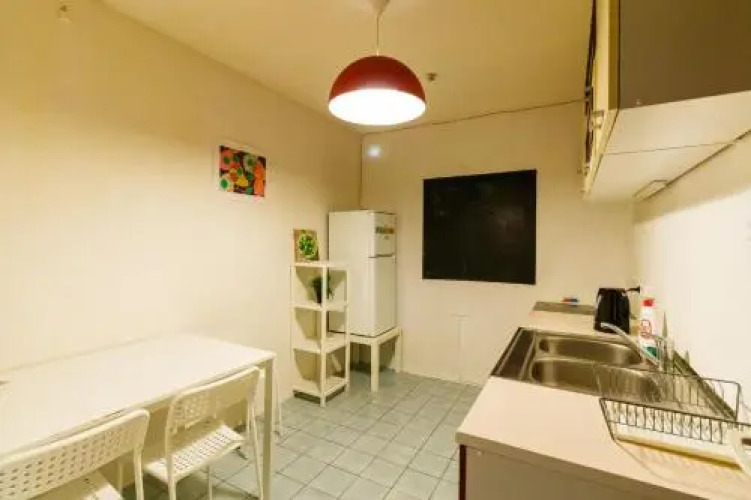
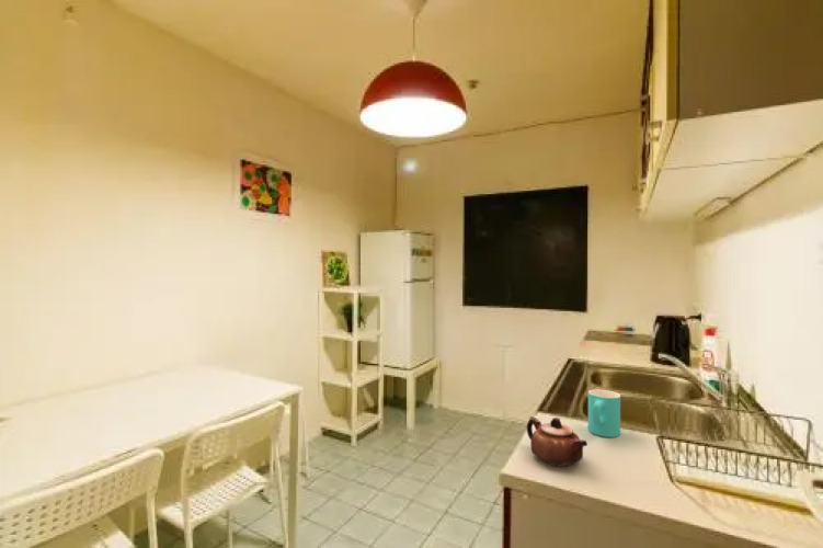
+ cup [587,388,621,438]
+ teapot [526,415,588,468]
